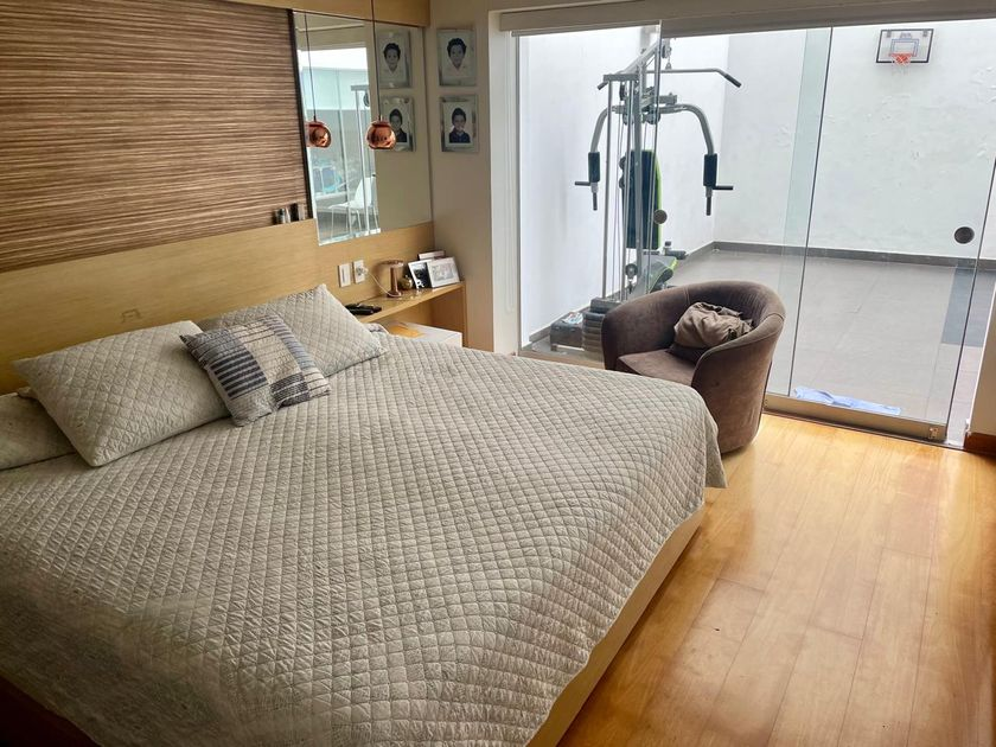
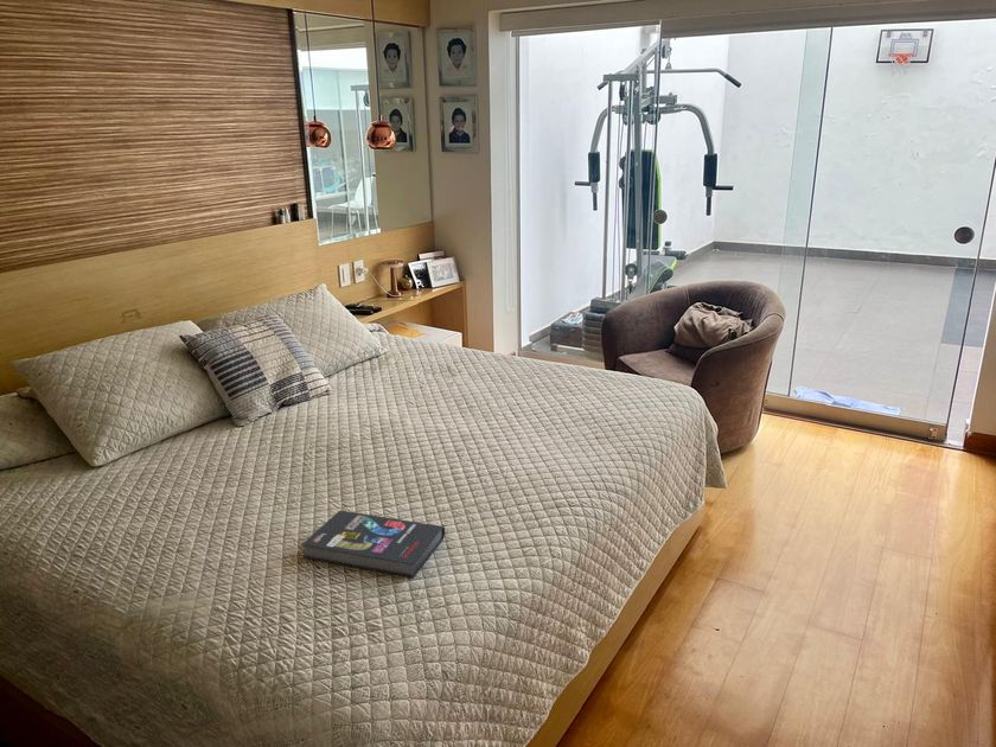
+ book [300,510,446,579]
